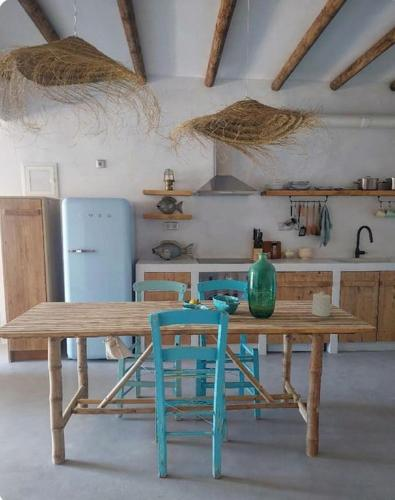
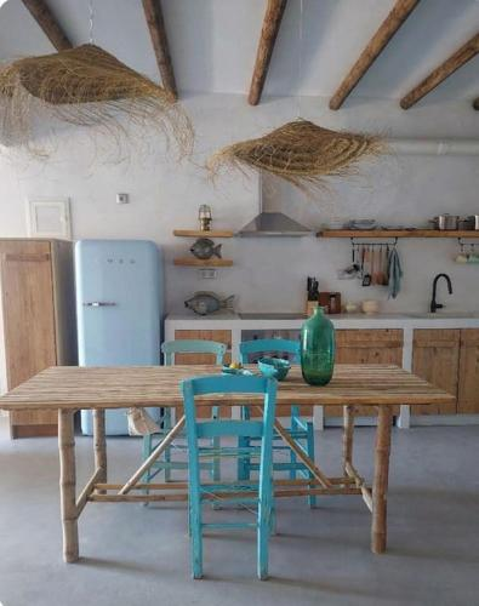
- candle [311,291,332,318]
